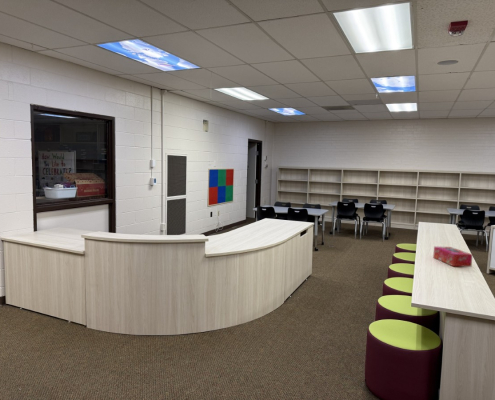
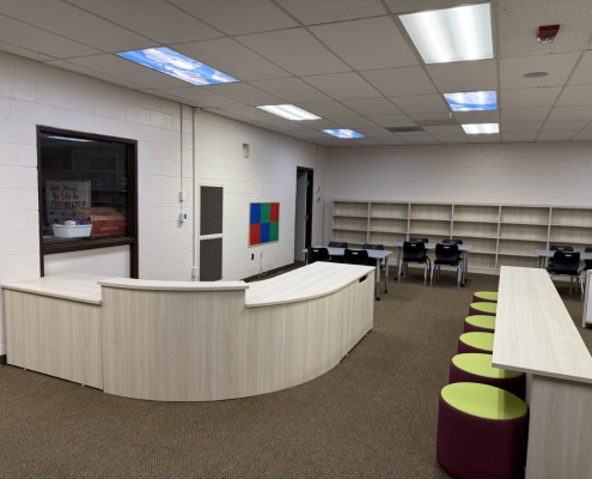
- tissue box [432,246,473,268]
